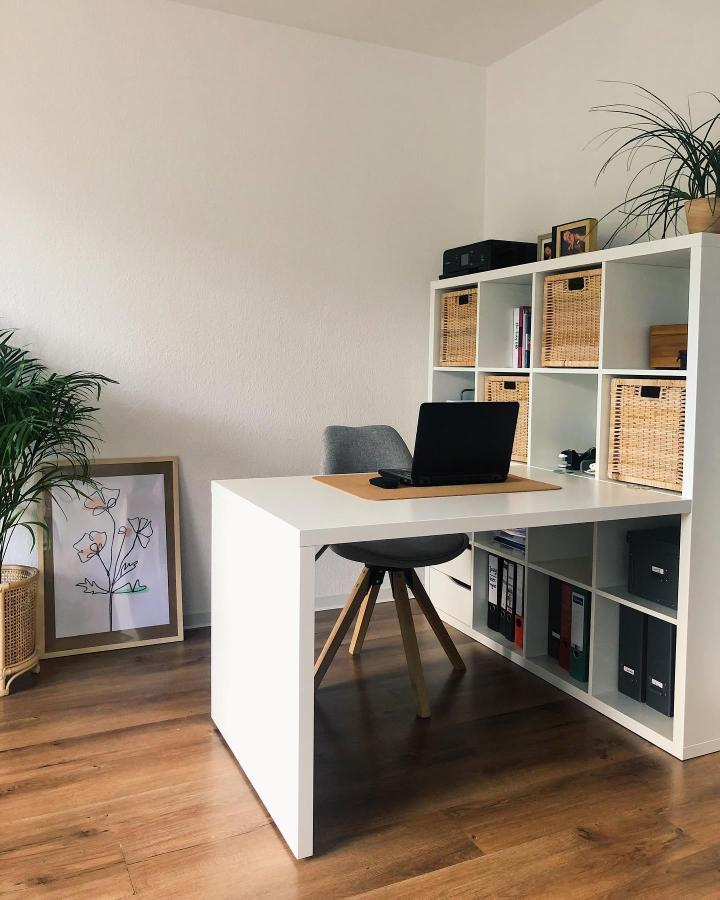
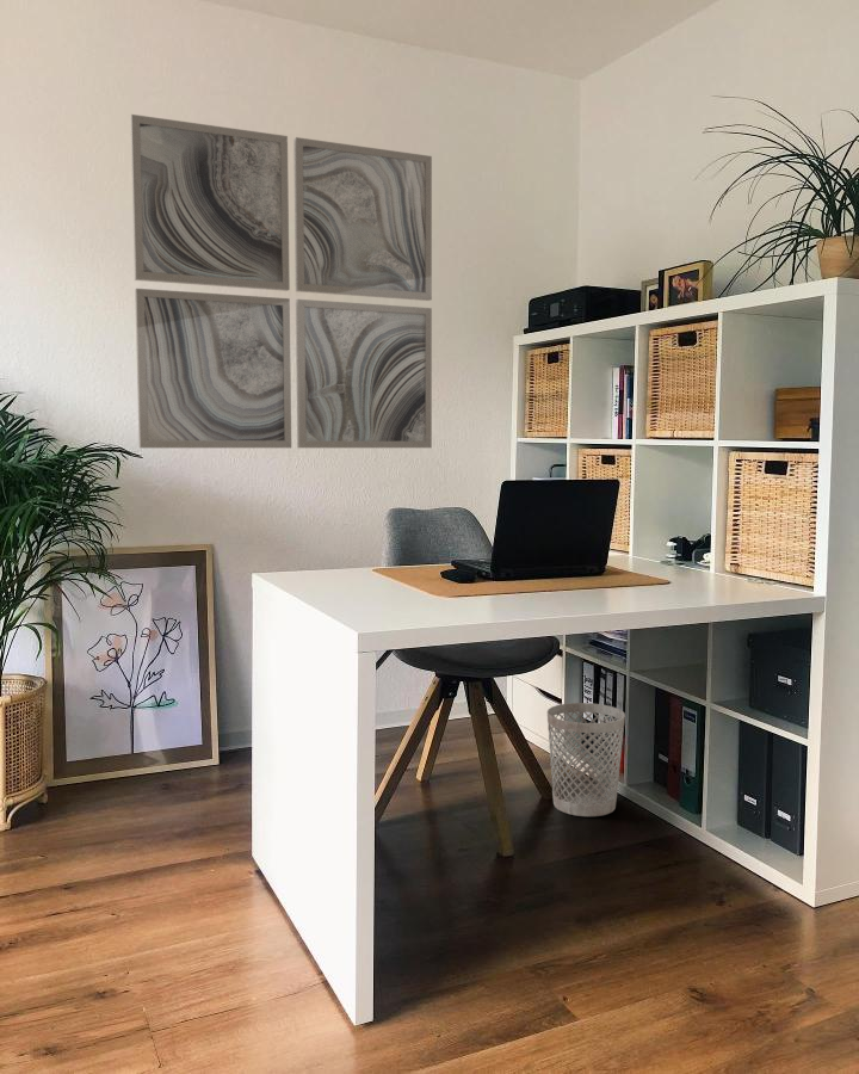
+ wastebasket [546,702,626,817]
+ wall art [129,113,433,449]
